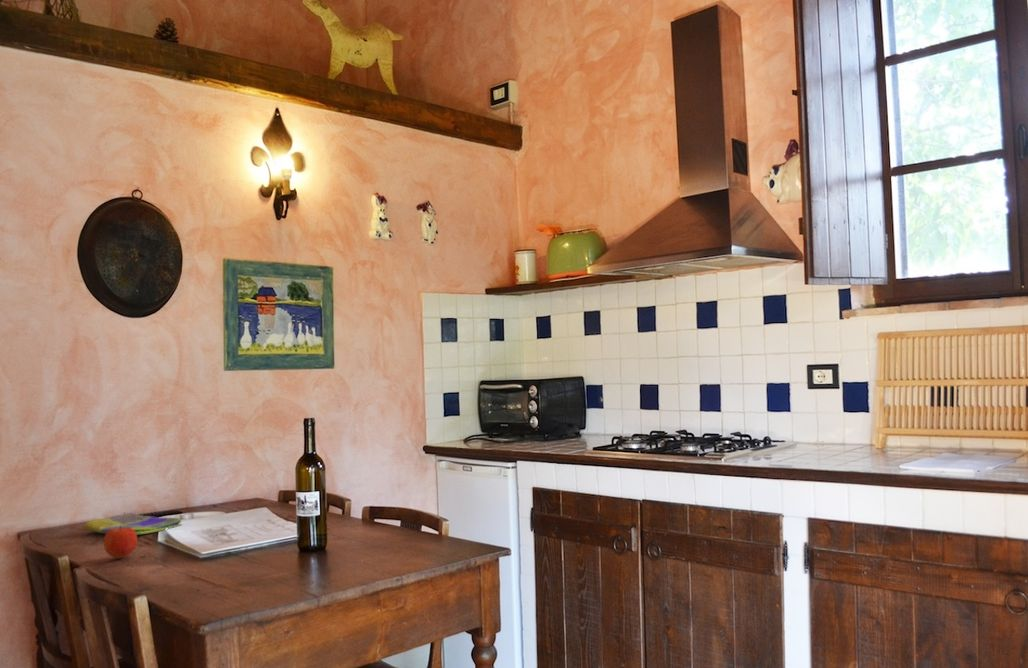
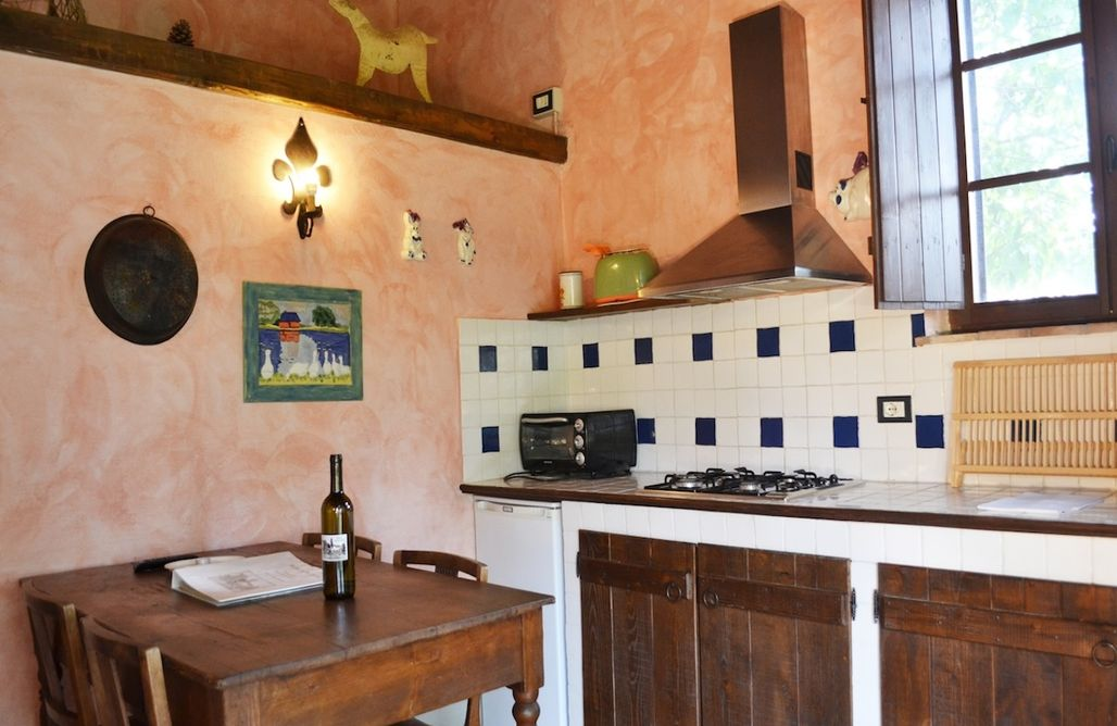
- apple [103,525,138,560]
- dish towel [82,512,183,536]
